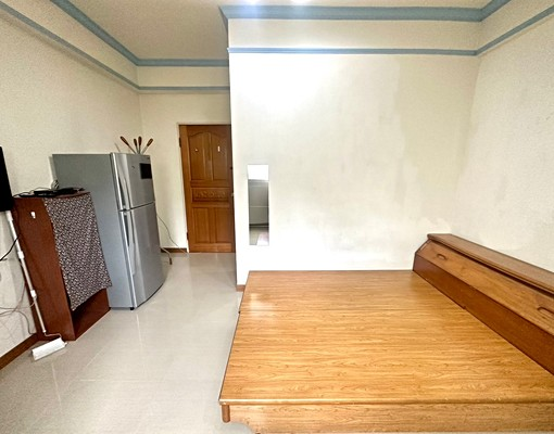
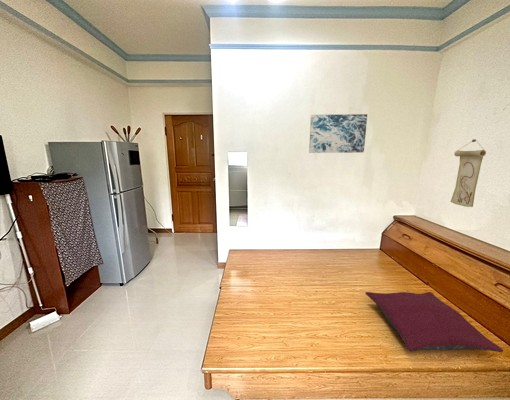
+ wall scroll [450,138,487,208]
+ pillow [365,291,504,353]
+ wall art [308,113,368,154]
